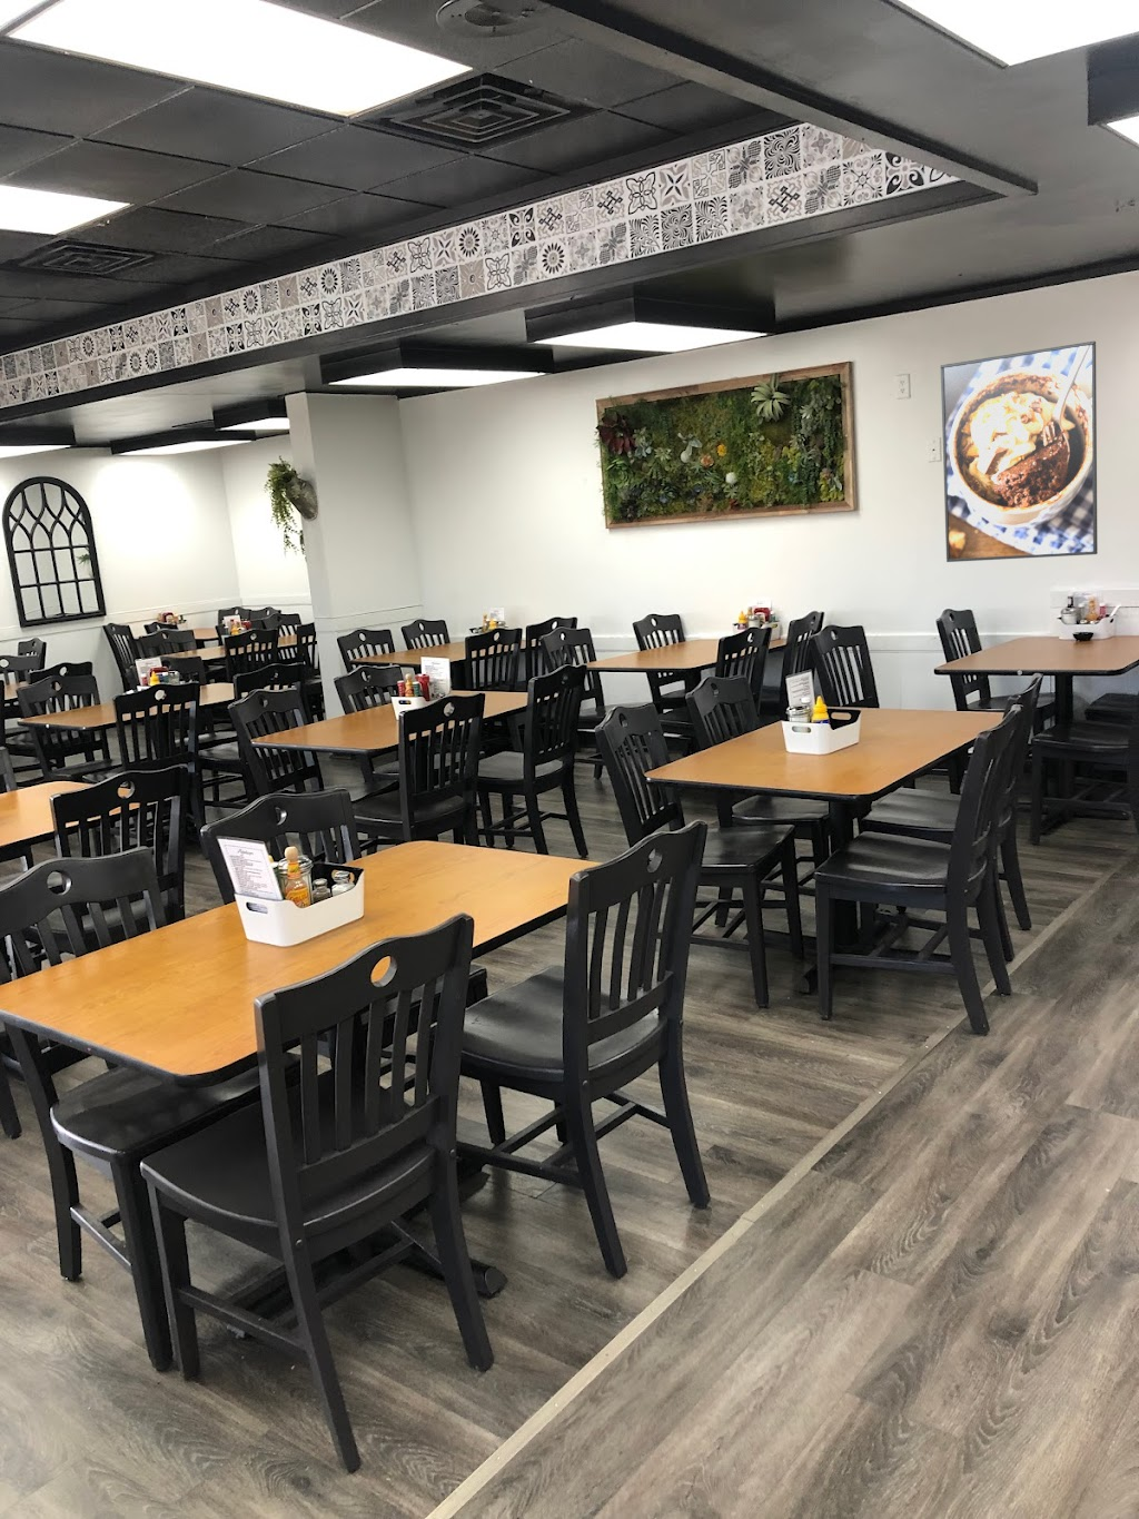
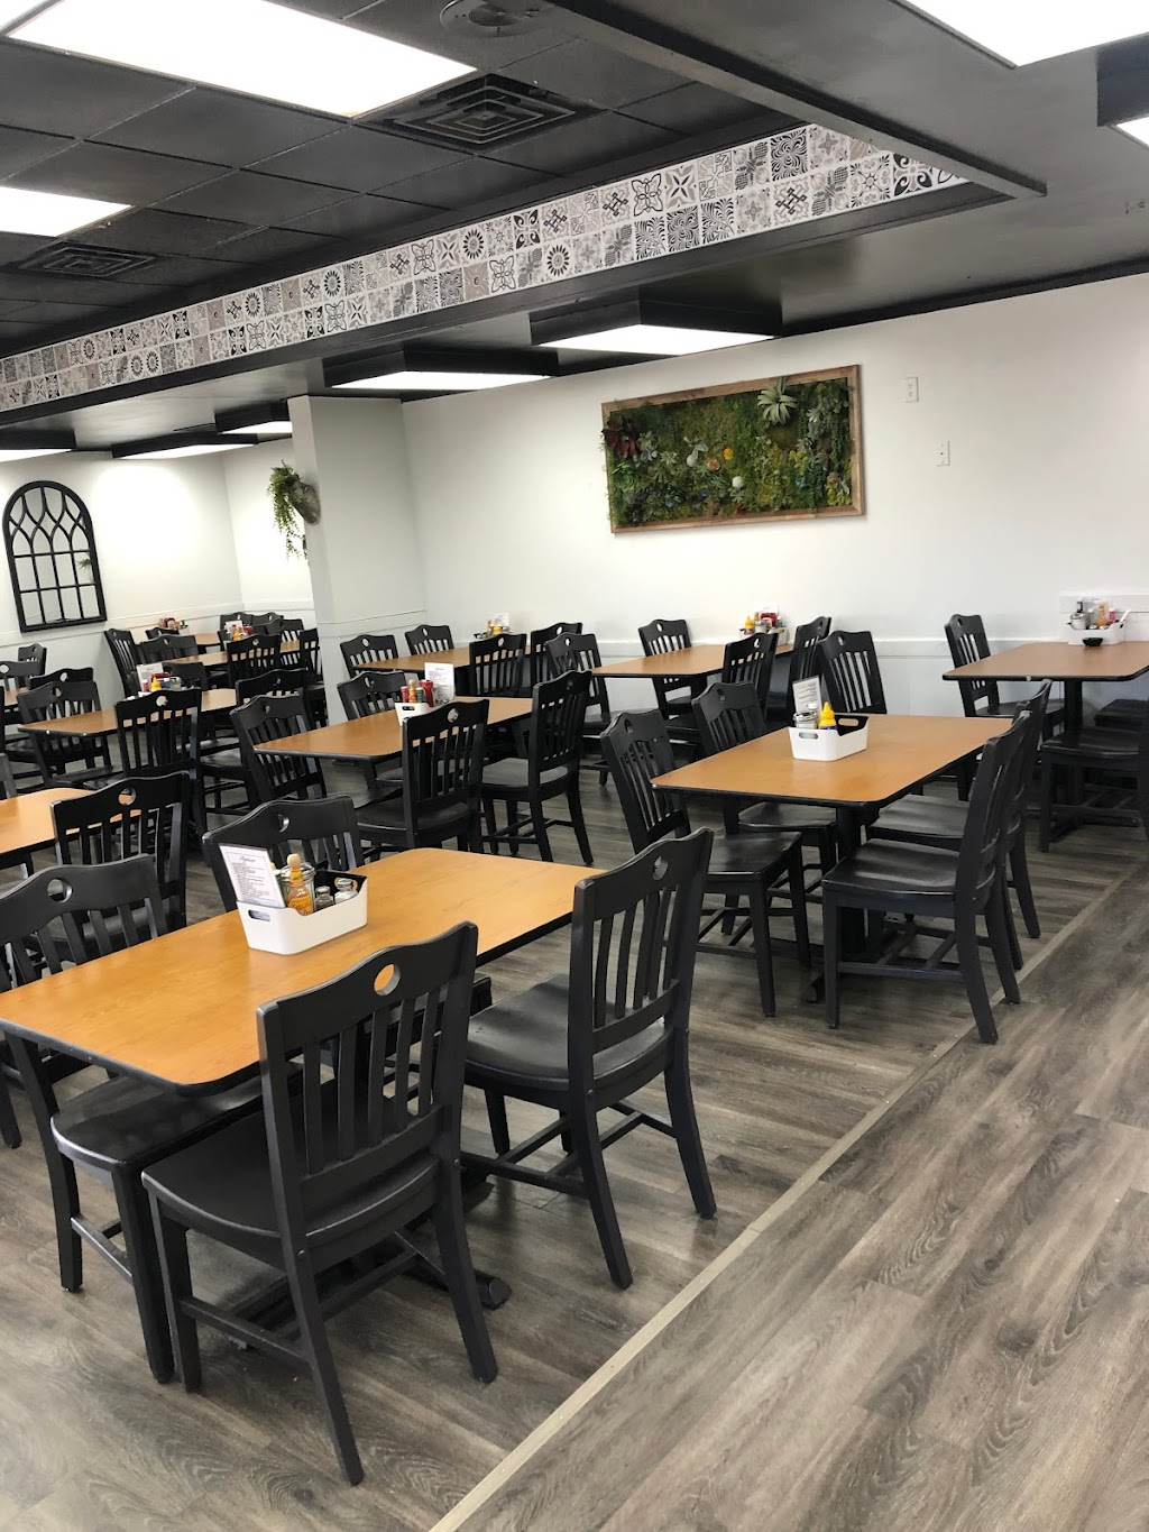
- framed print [940,340,1100,563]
